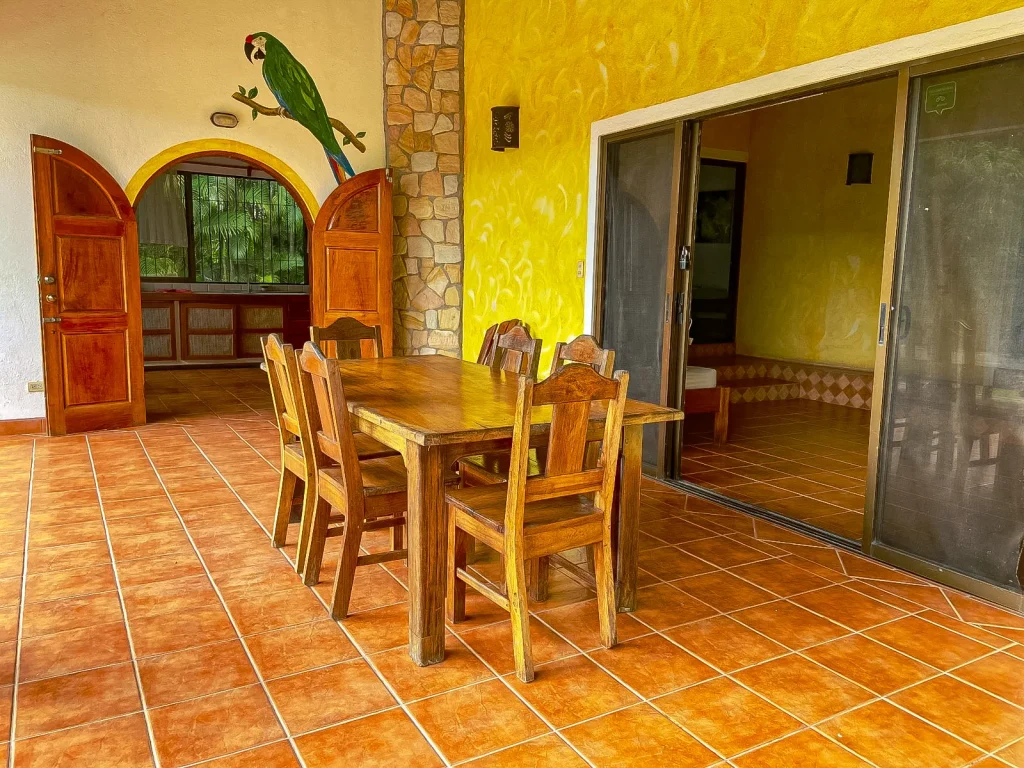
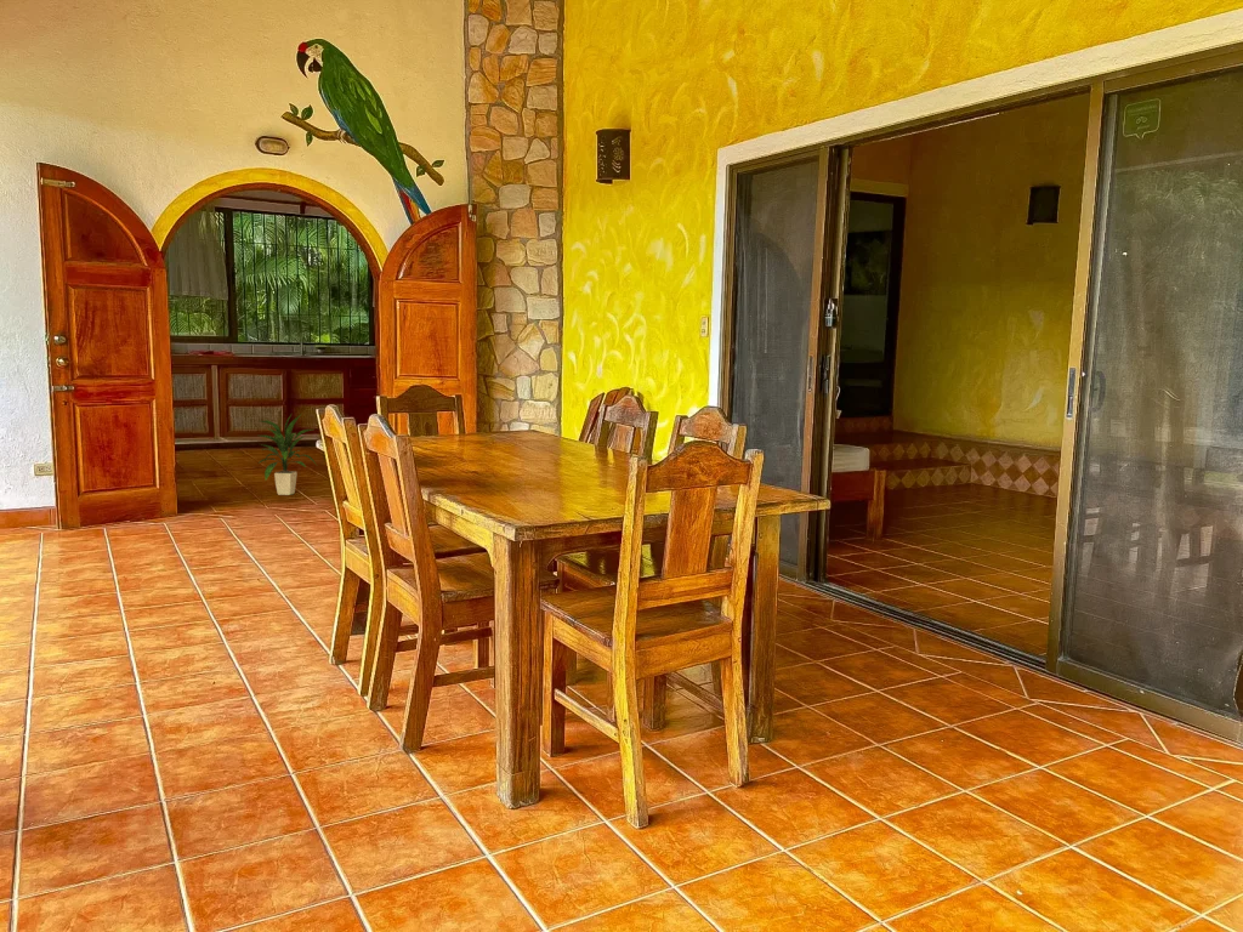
+ indoor plant [257,414,317,496]
